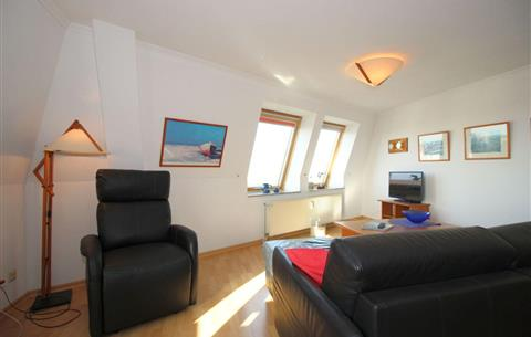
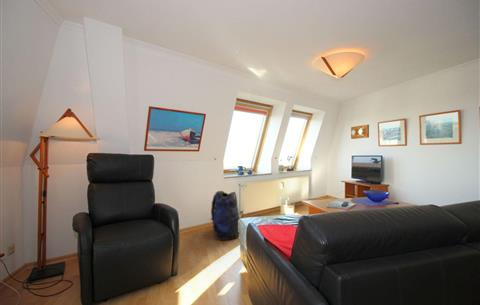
+ backpack [210,190,240,241]
